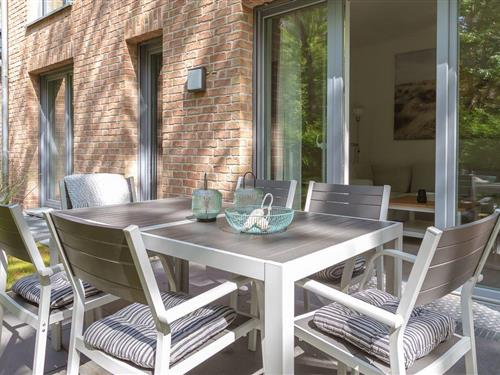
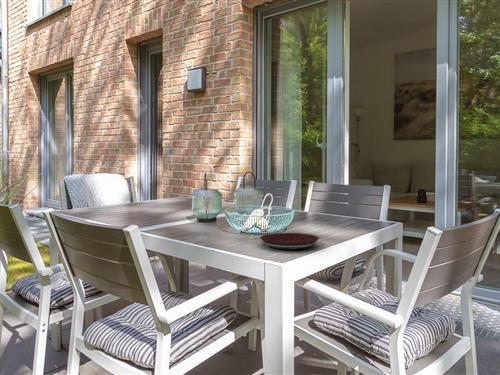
+ plate [259,232,320,251]
